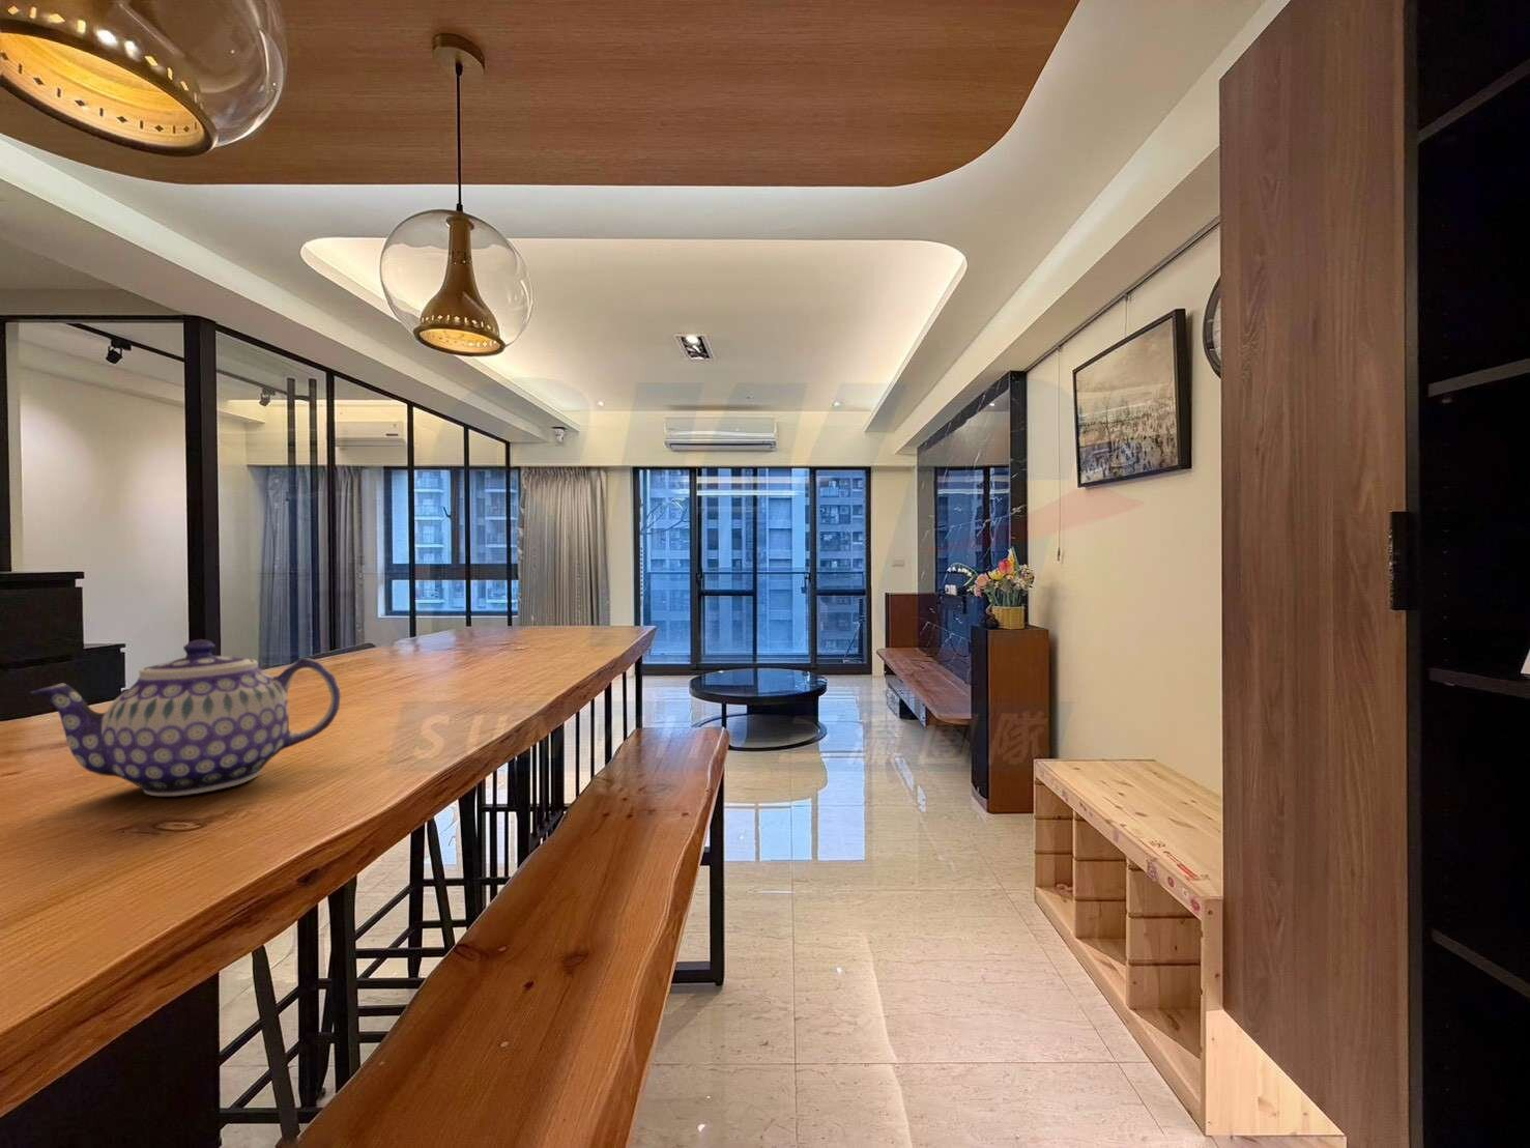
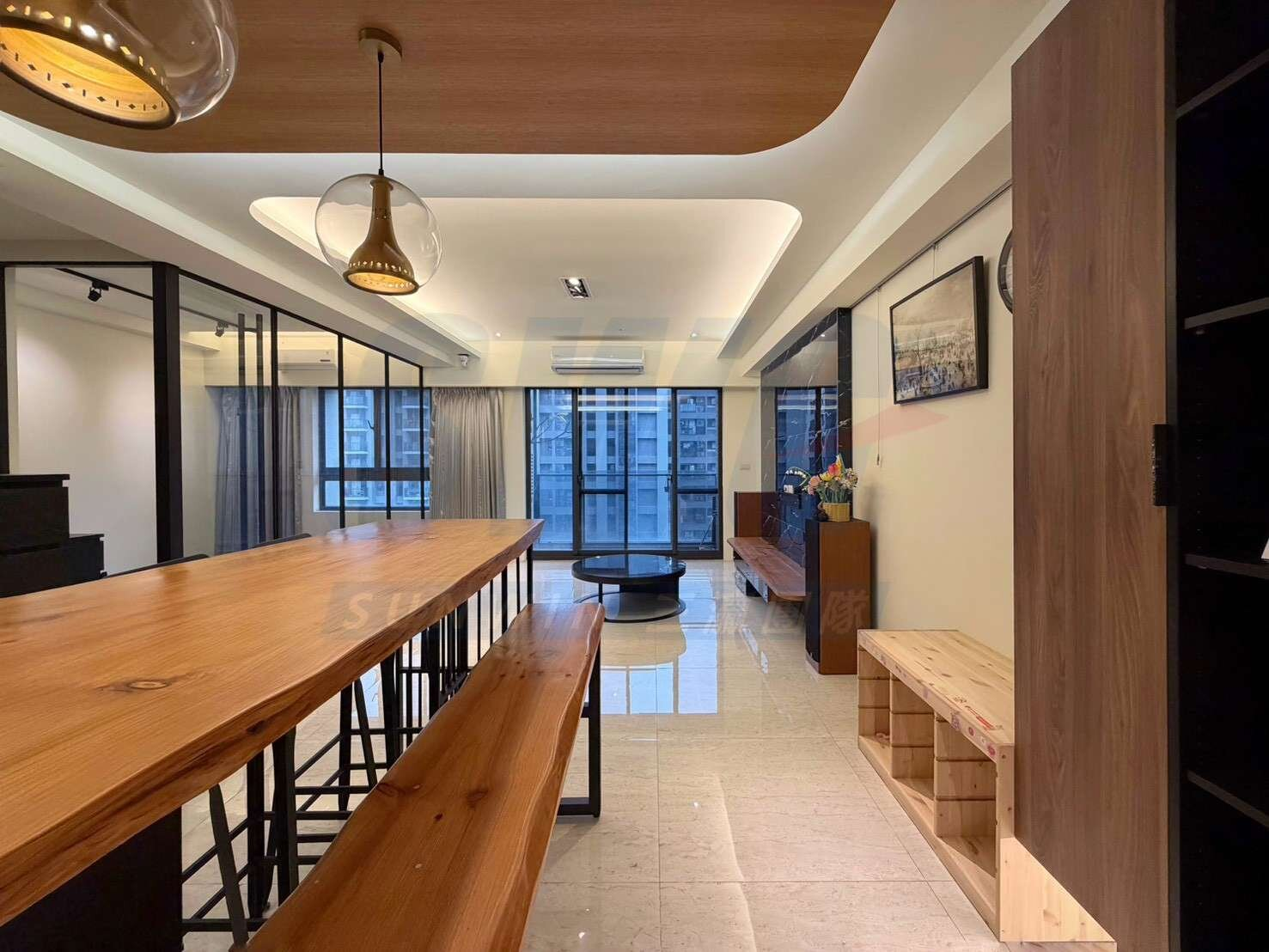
- teapot [29,638,342,797]
